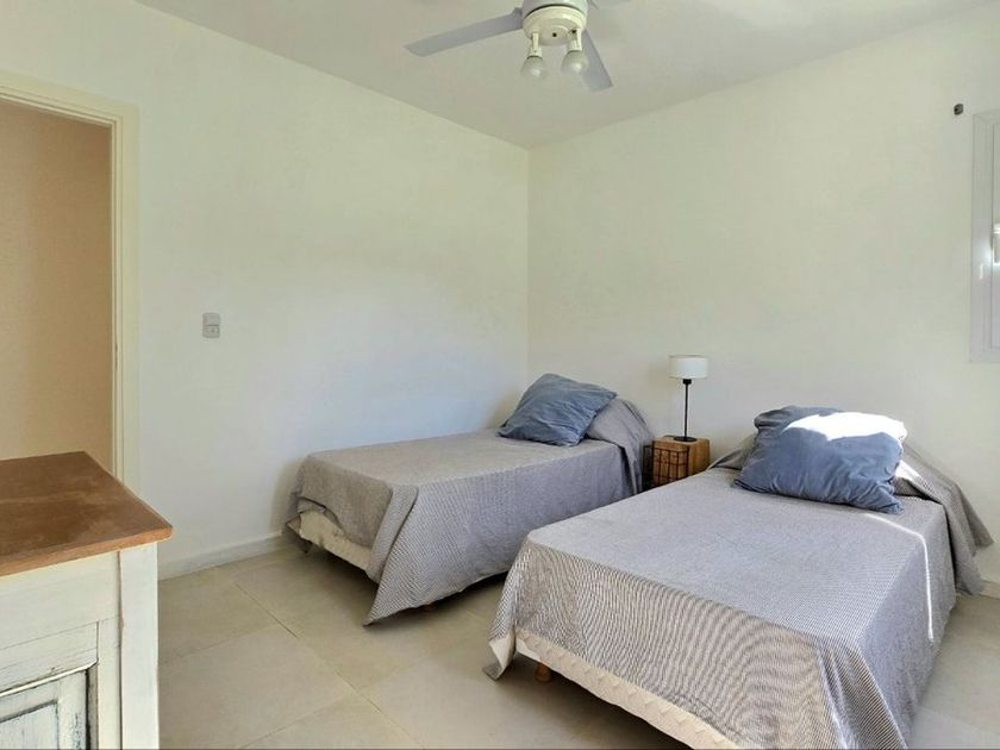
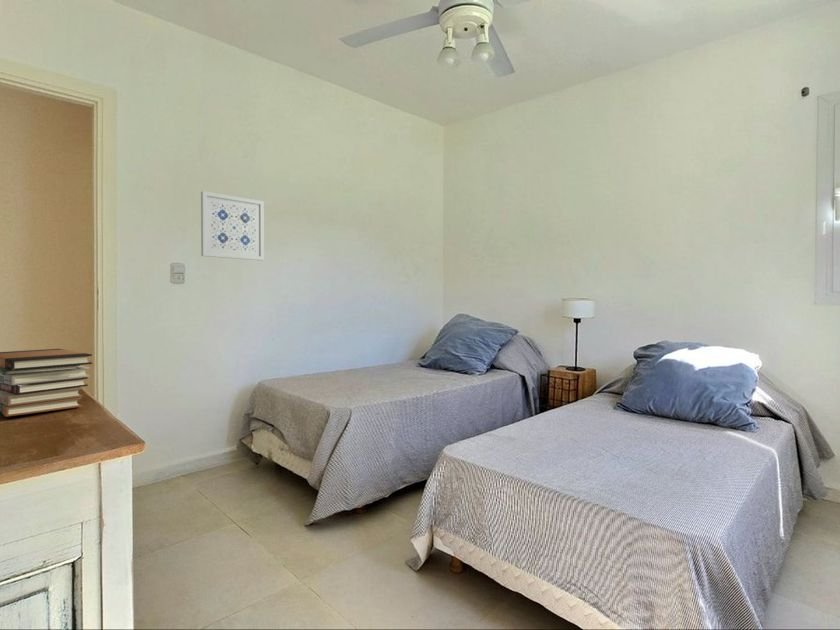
+ book stack [0,348,93,418]
+ wall art [200,190,265,261]
